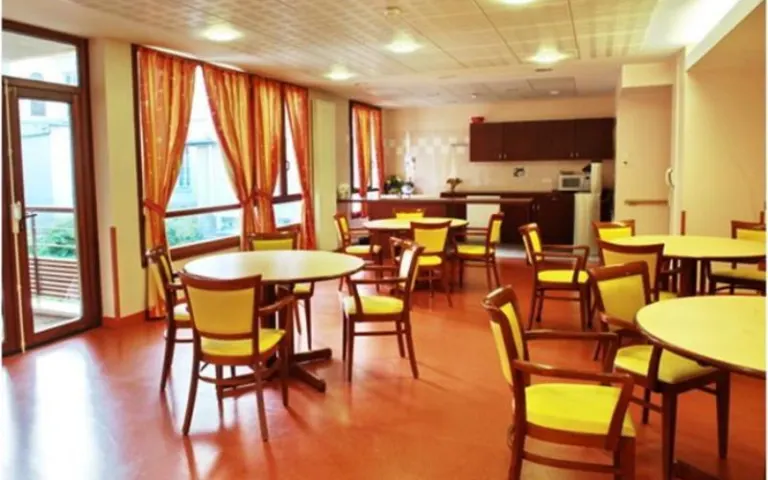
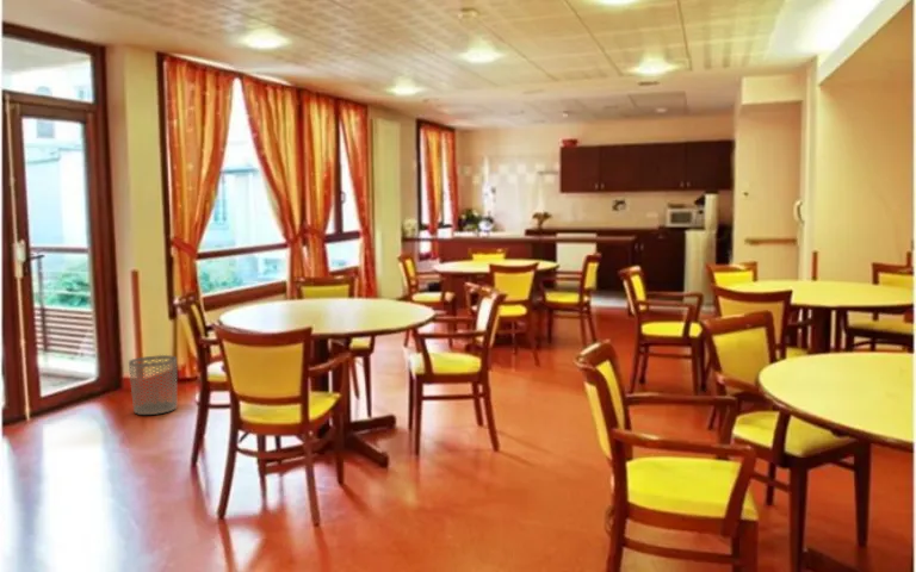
+ waste bin [128,354,178,416]
